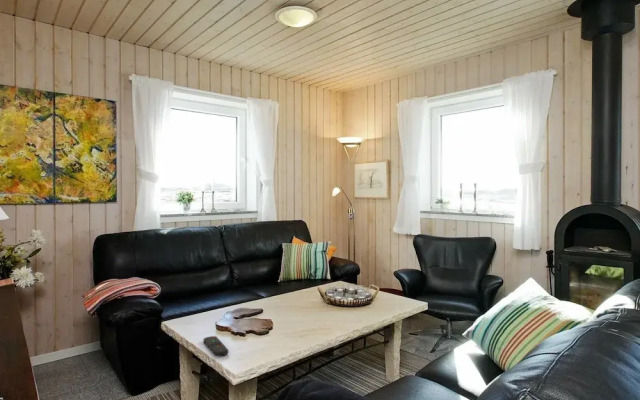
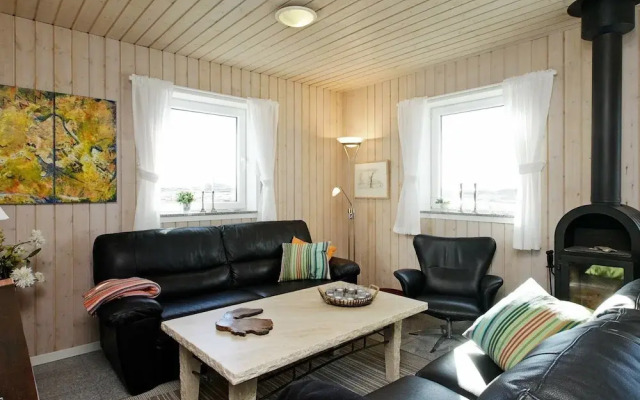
- remote control [202,335,229,357]
